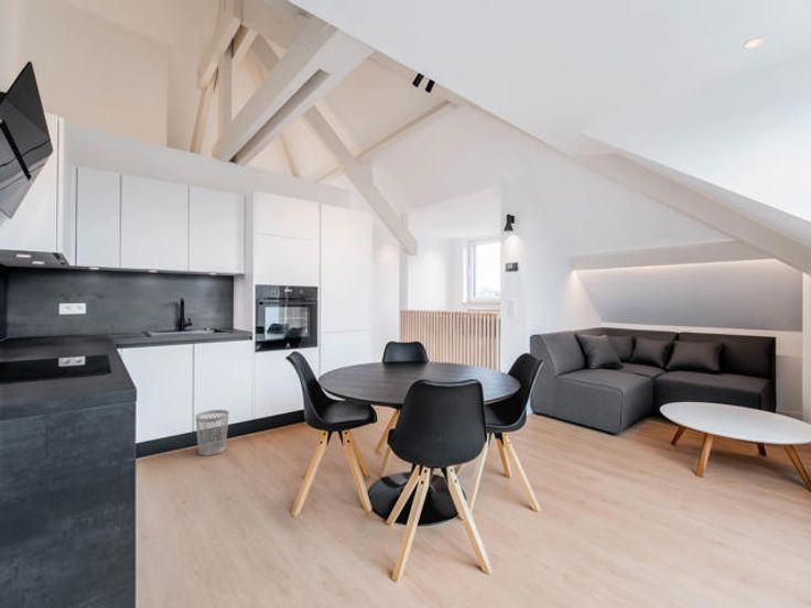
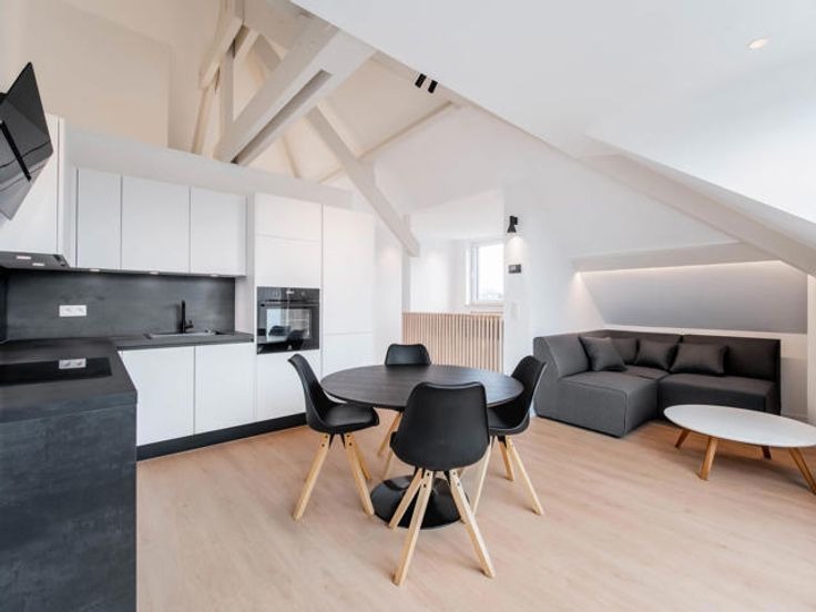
- wastebasket [194,409,230,457]
